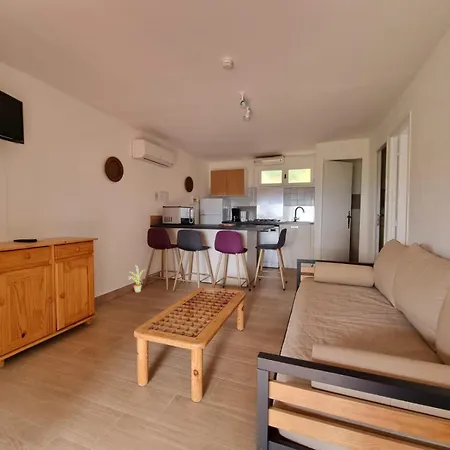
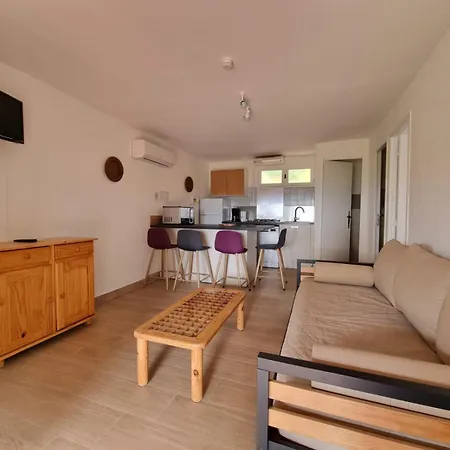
- potted plant [128,264,147,293]
